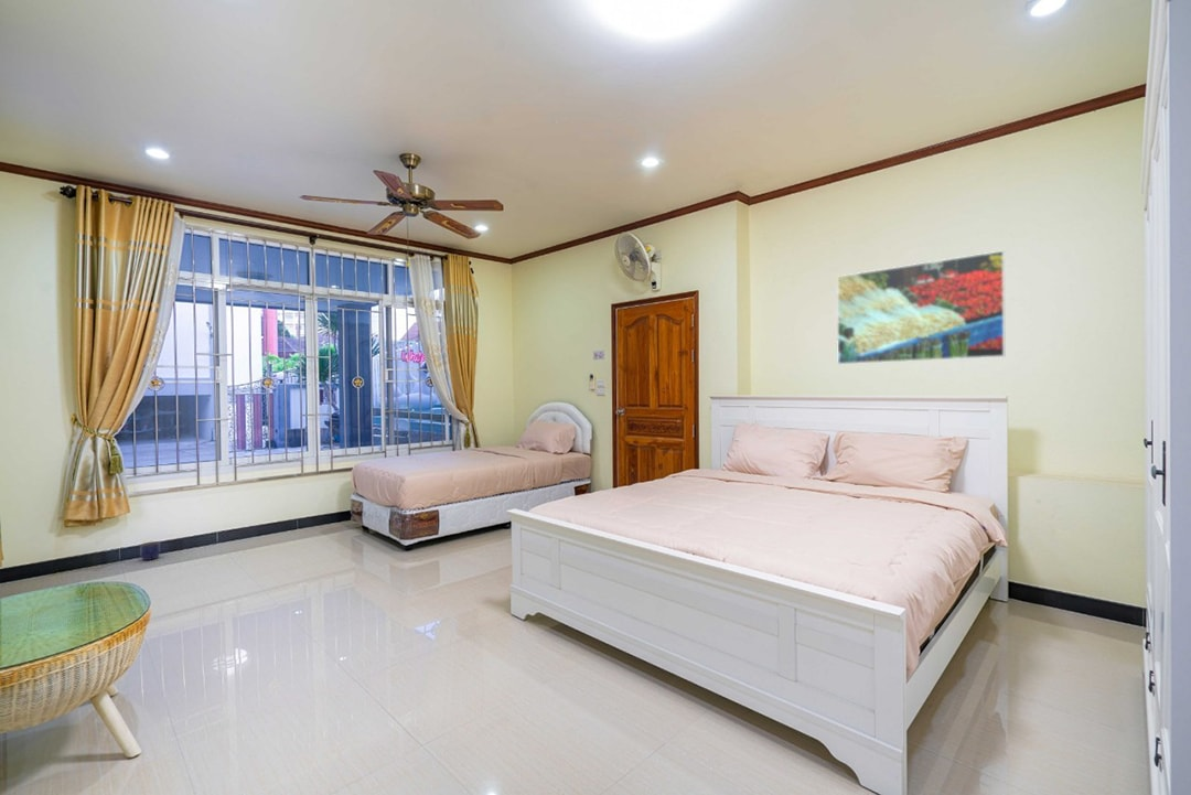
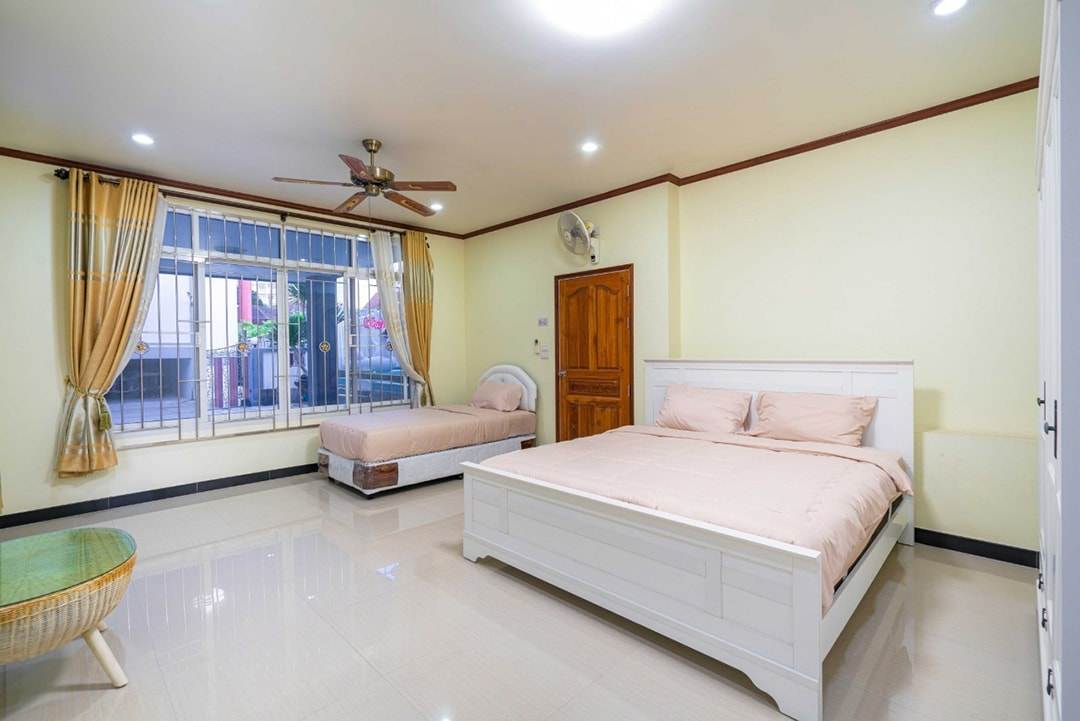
- planter [139,540,161,561]
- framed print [836,249,1006,365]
